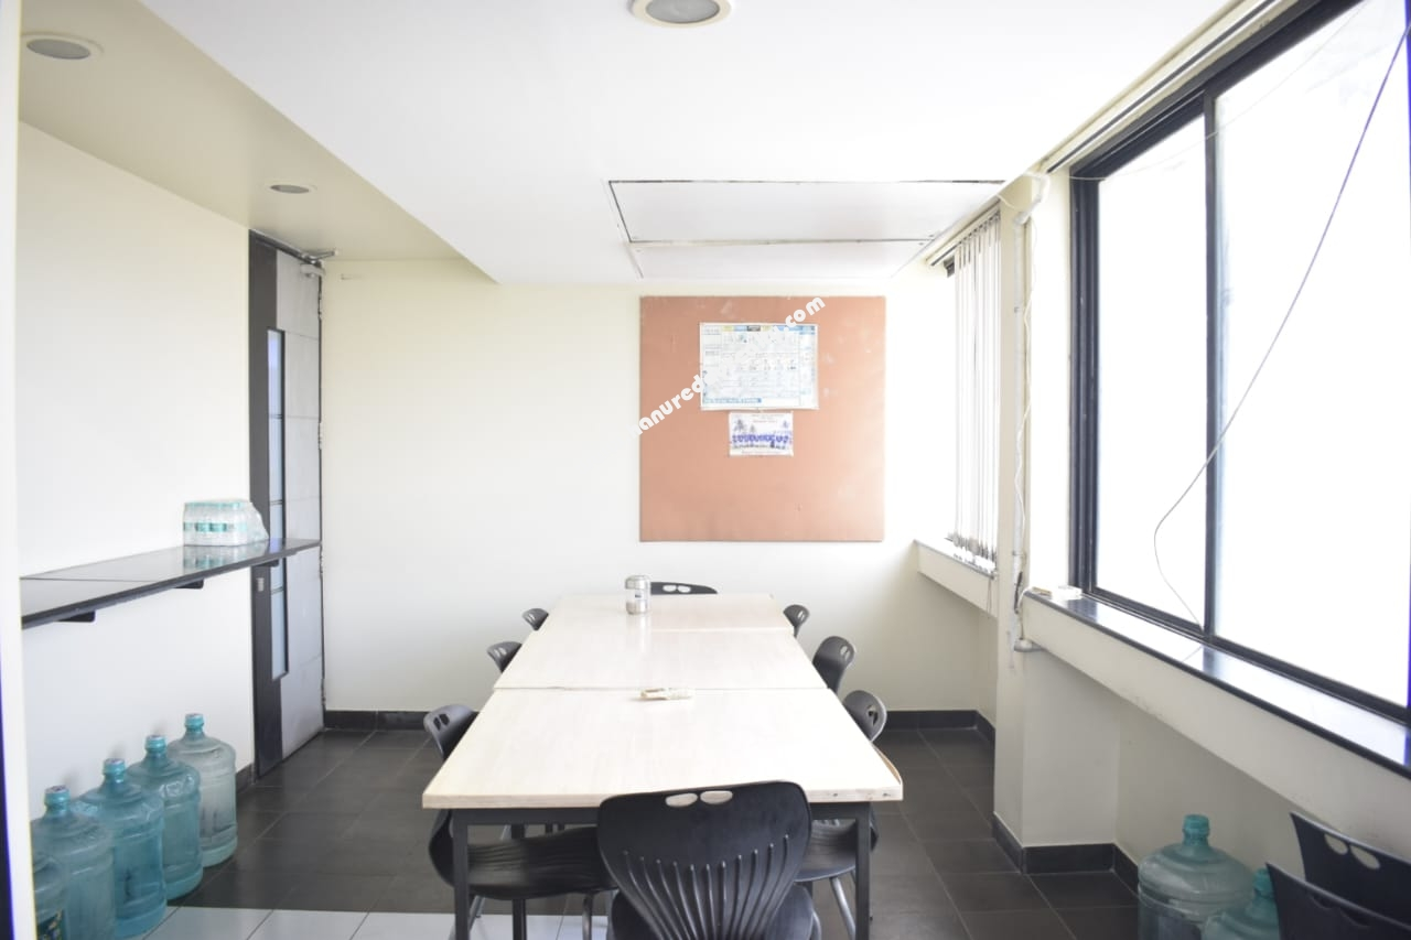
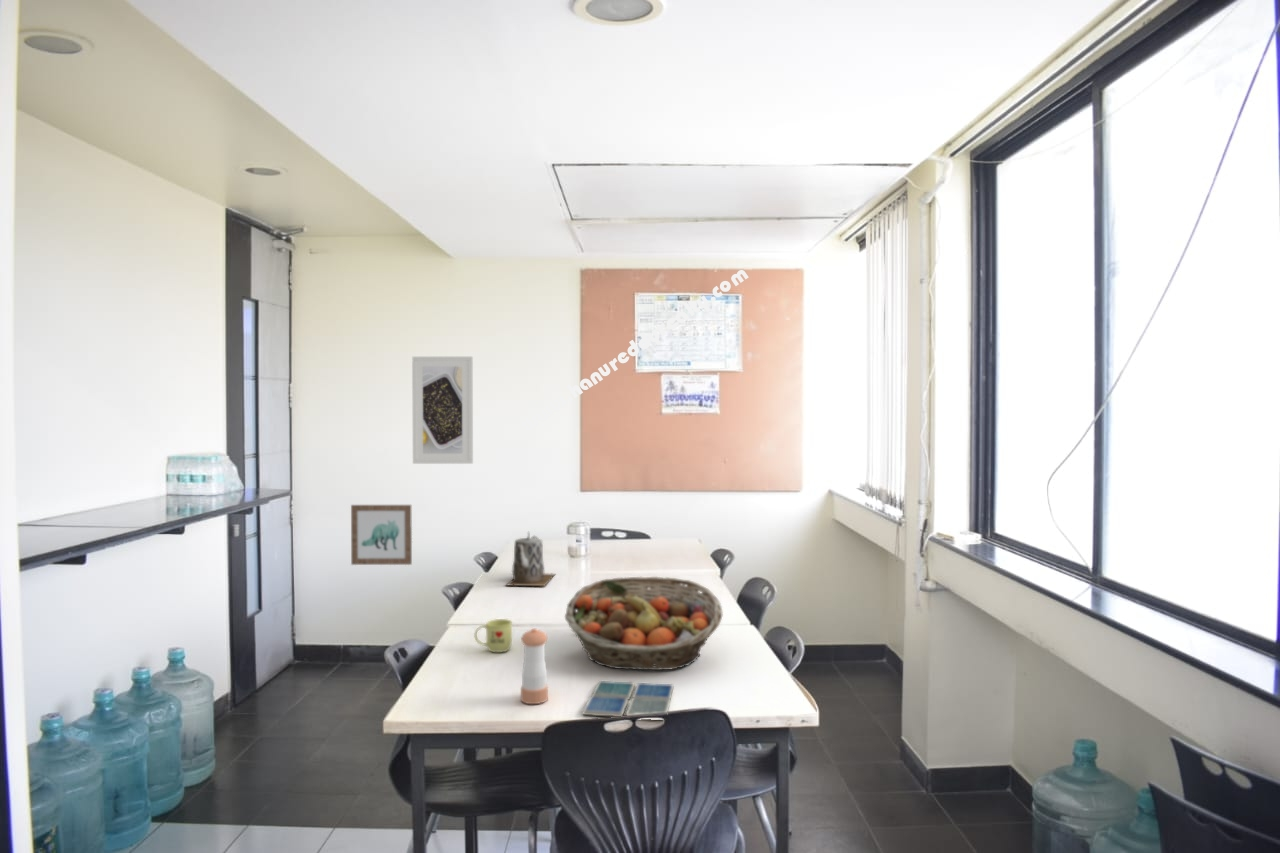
+ pepper shaker [520,627,549,705]
+ mug [473,618,513,653]
+ fruit basket [564,576,724,671]
+ wall art [350,504,413,566]
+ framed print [411,356,474,465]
+ drink coaster [582,680,675,718]
+ teapot [505,531,556,587]
